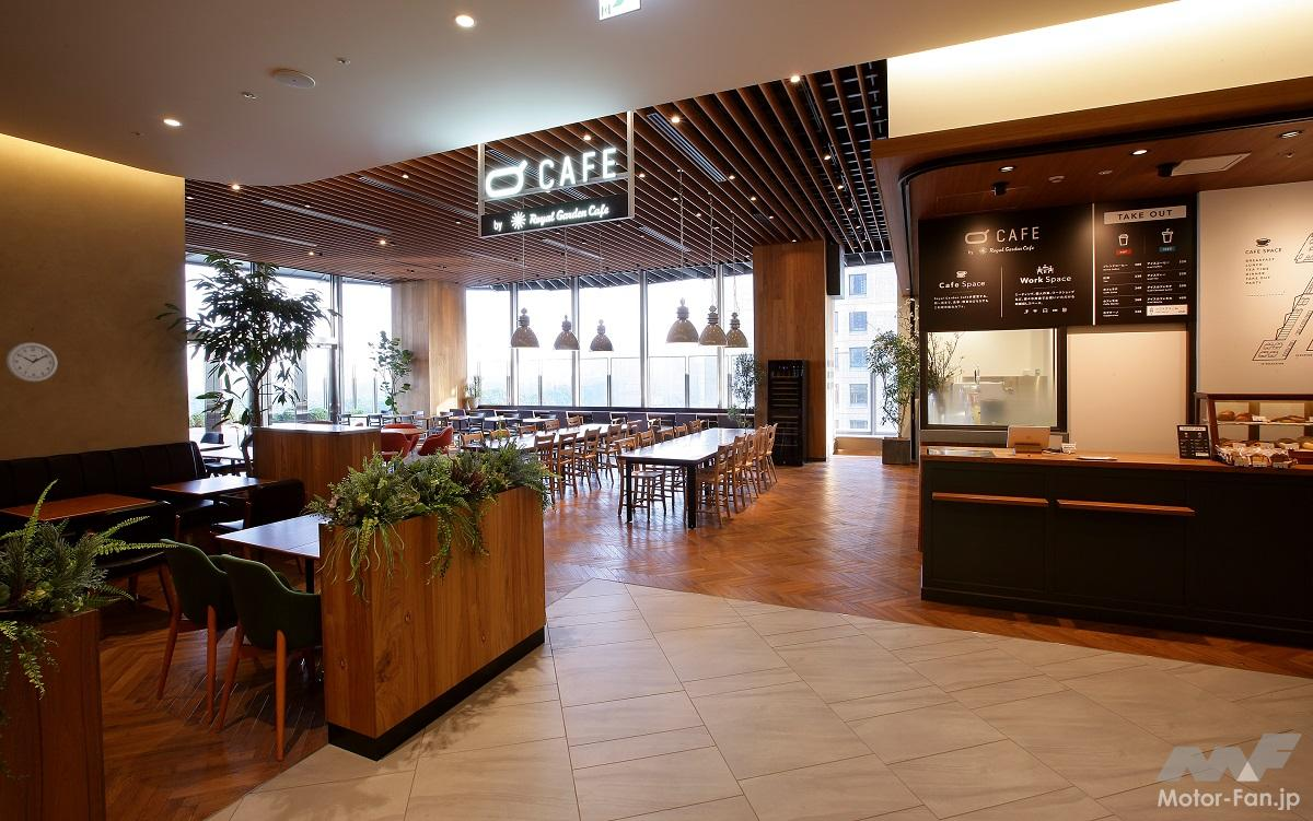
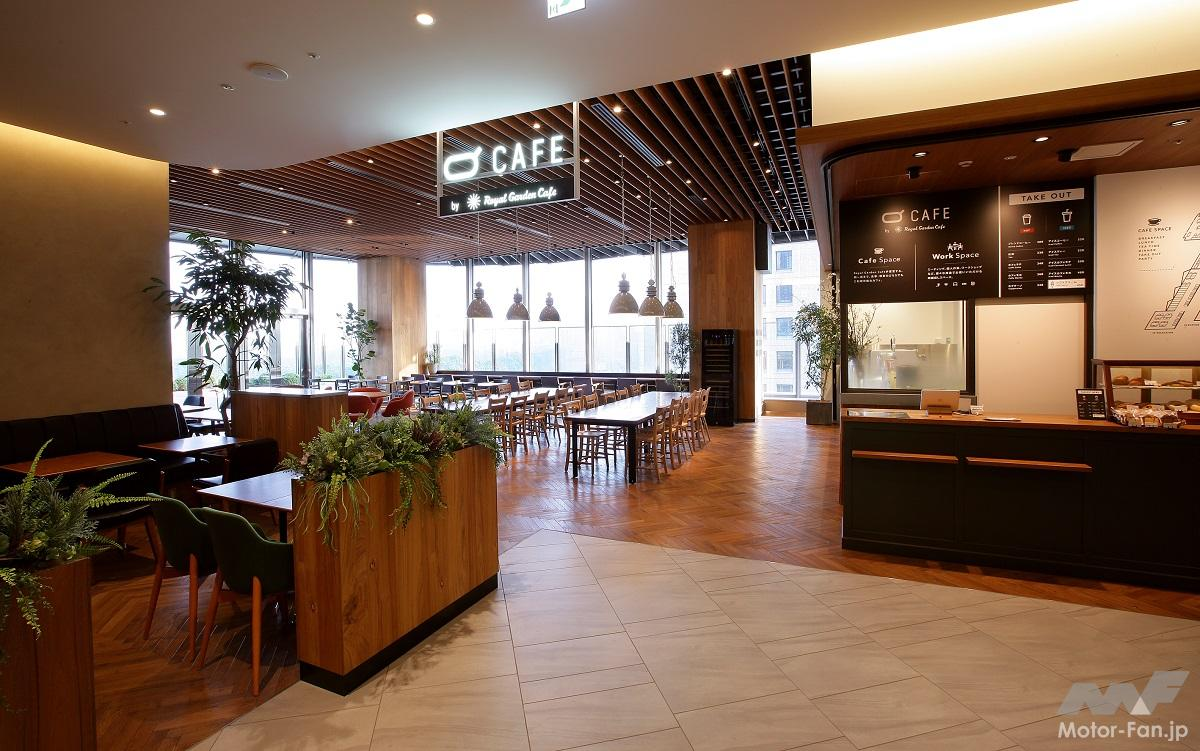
- wall clock [5,341,59,383]
